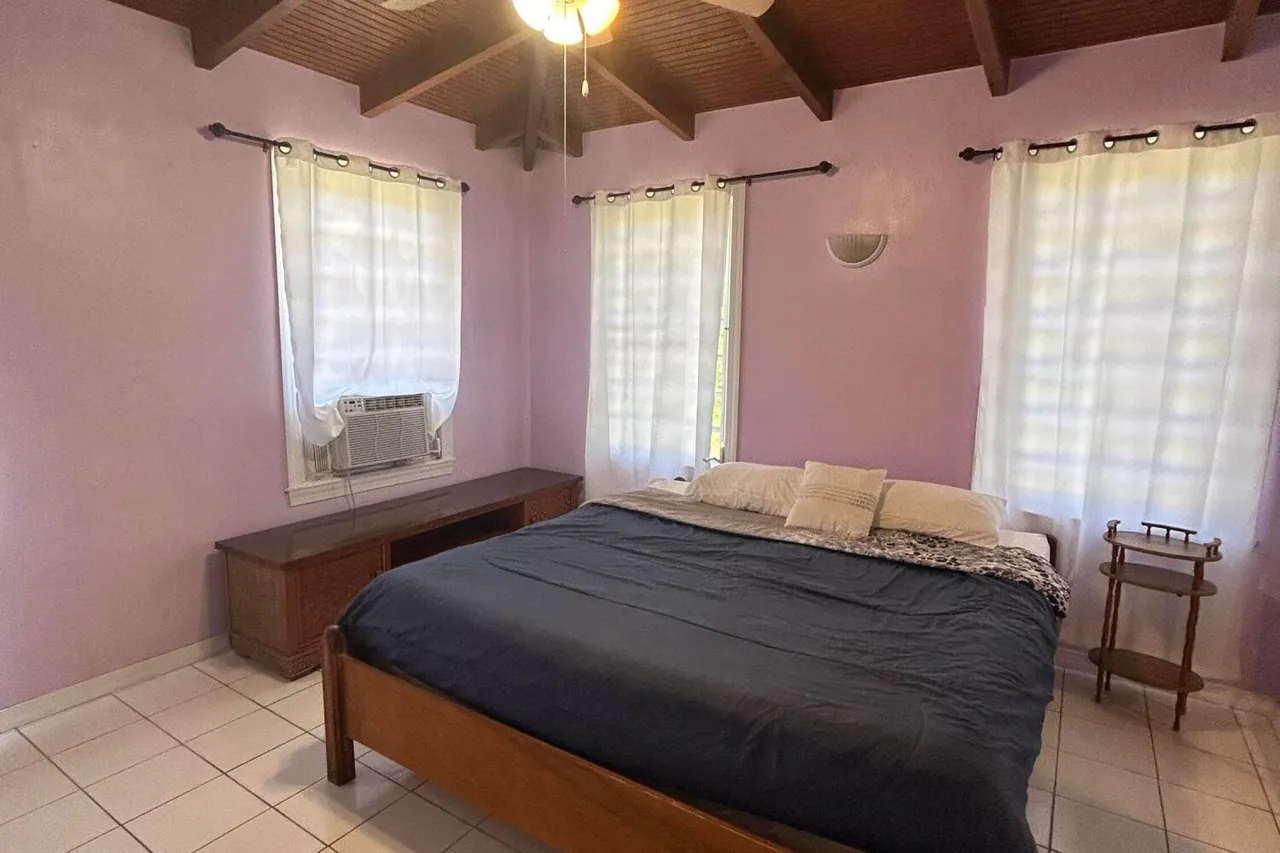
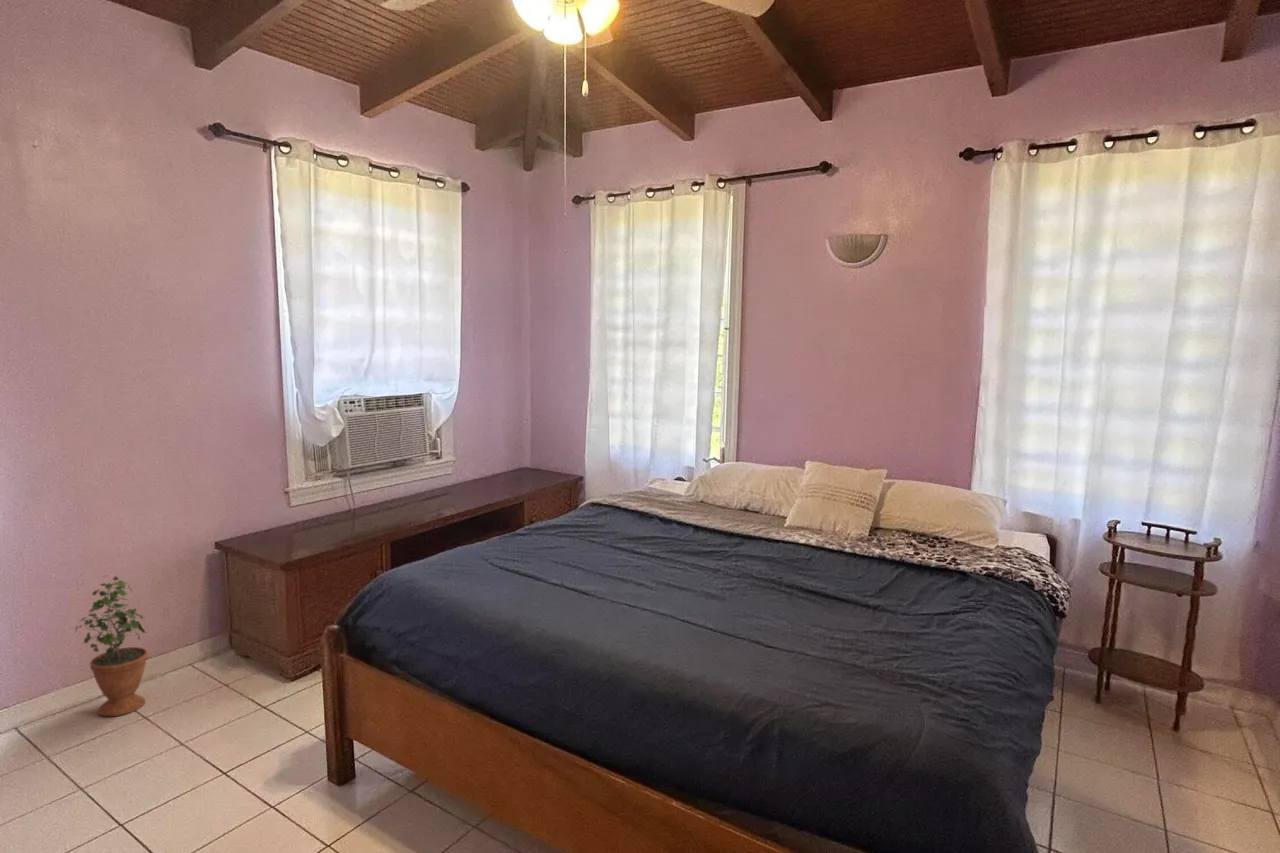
+ potted plant [74,574,149,717]
